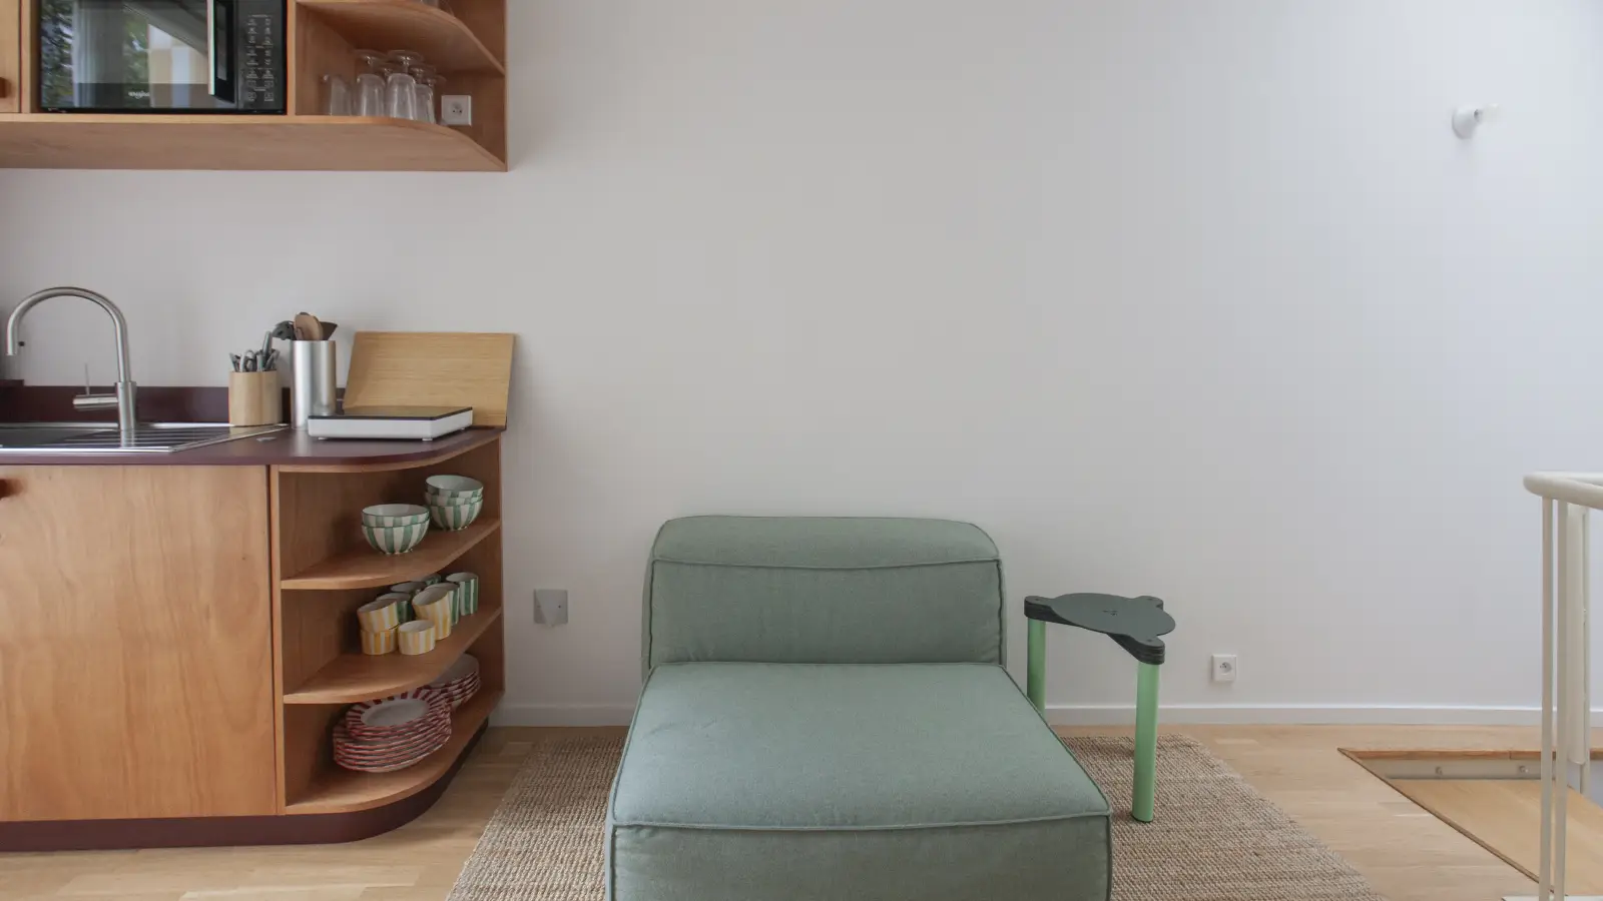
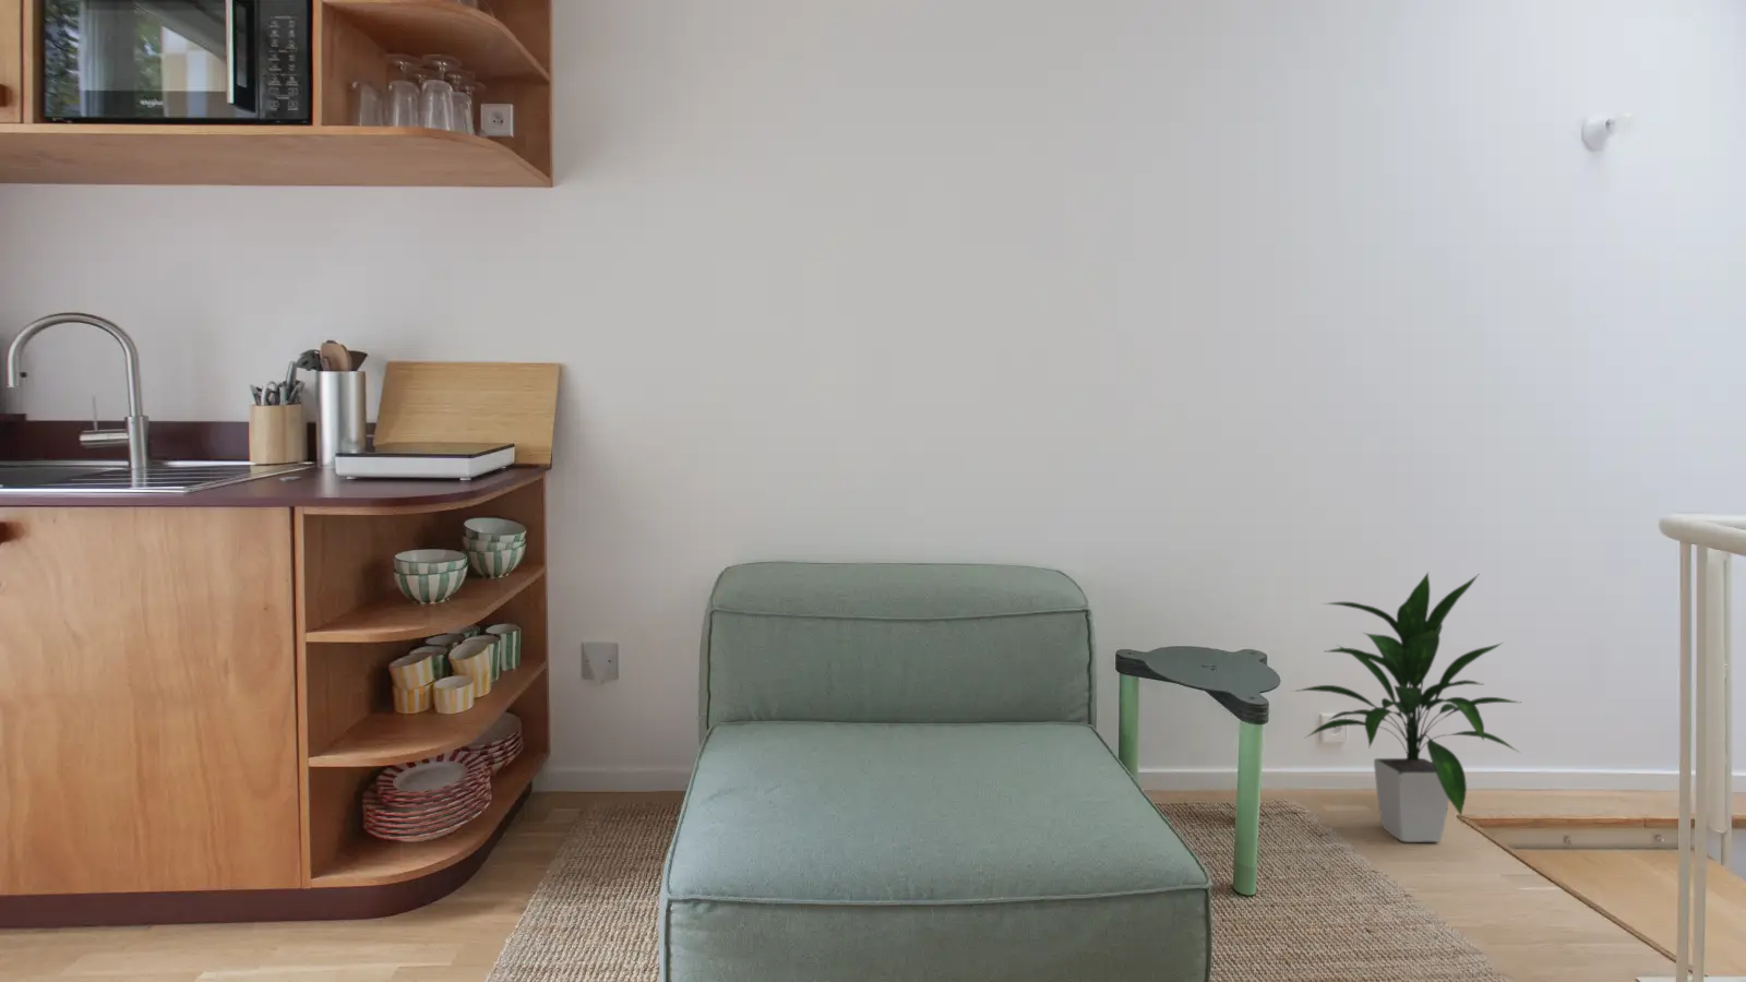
+ indoor plant [1290,571,1523,843]
